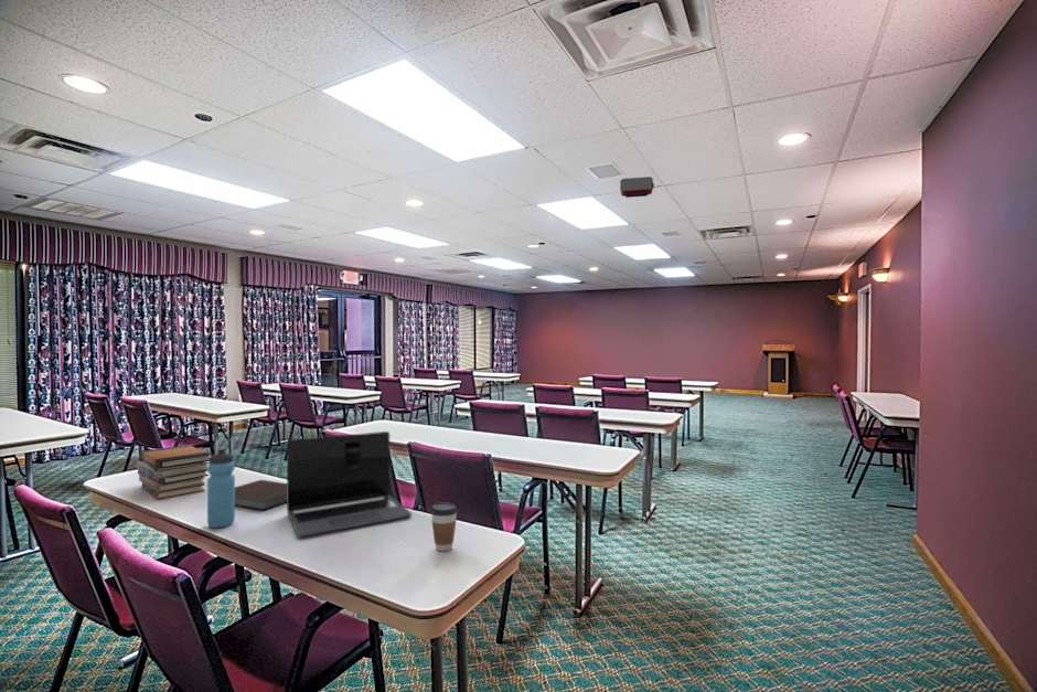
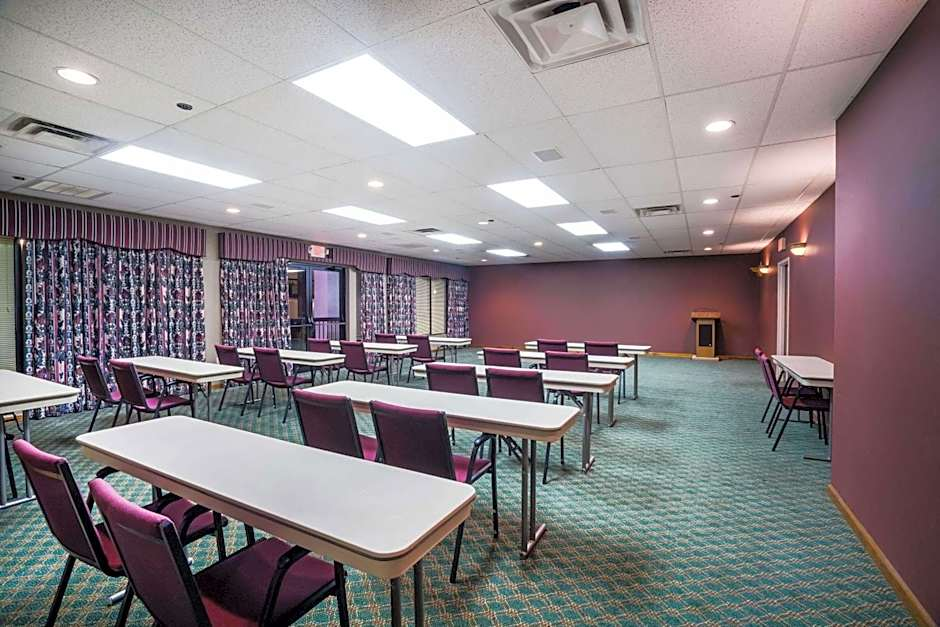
- coffee cup [430,501,458,552]
- water bottle [206,448,236,529]
- projector [619,175,655,199]
- laptop [286,430,413,537]
- notebook [235,479,287,512]
- book stack [136,444,213,500]
